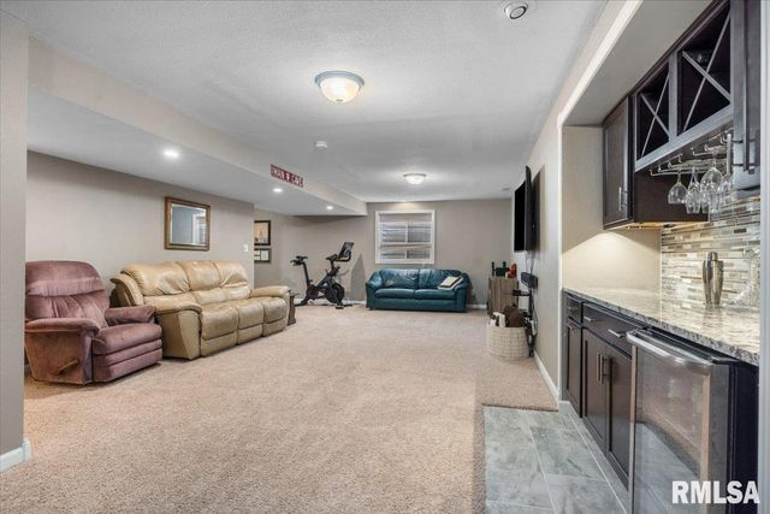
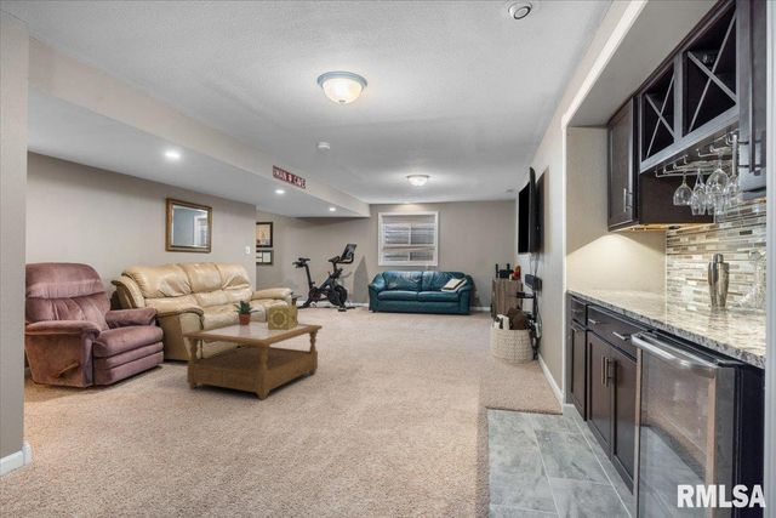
+ potted plant [230,300,263,325]
+ coffee table [182,319,324,402]
+ decorative box [267,303,298,330]
